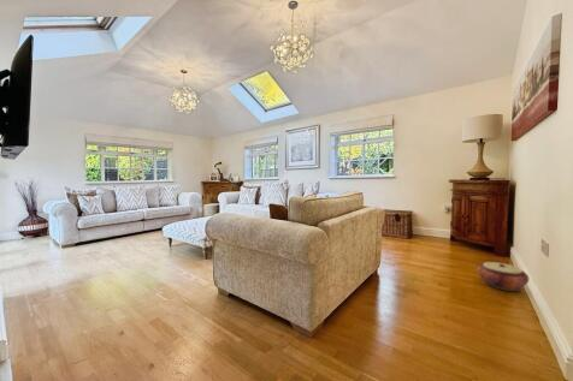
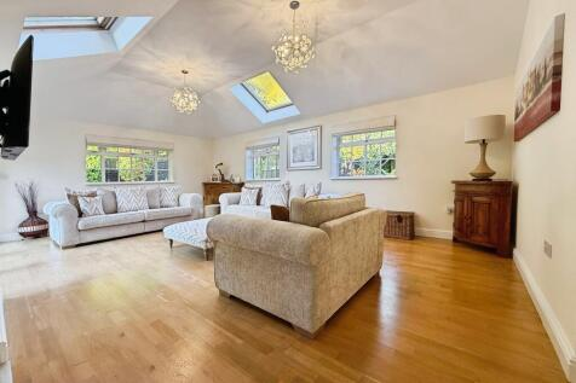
- woven basket [477,261,530,292]
